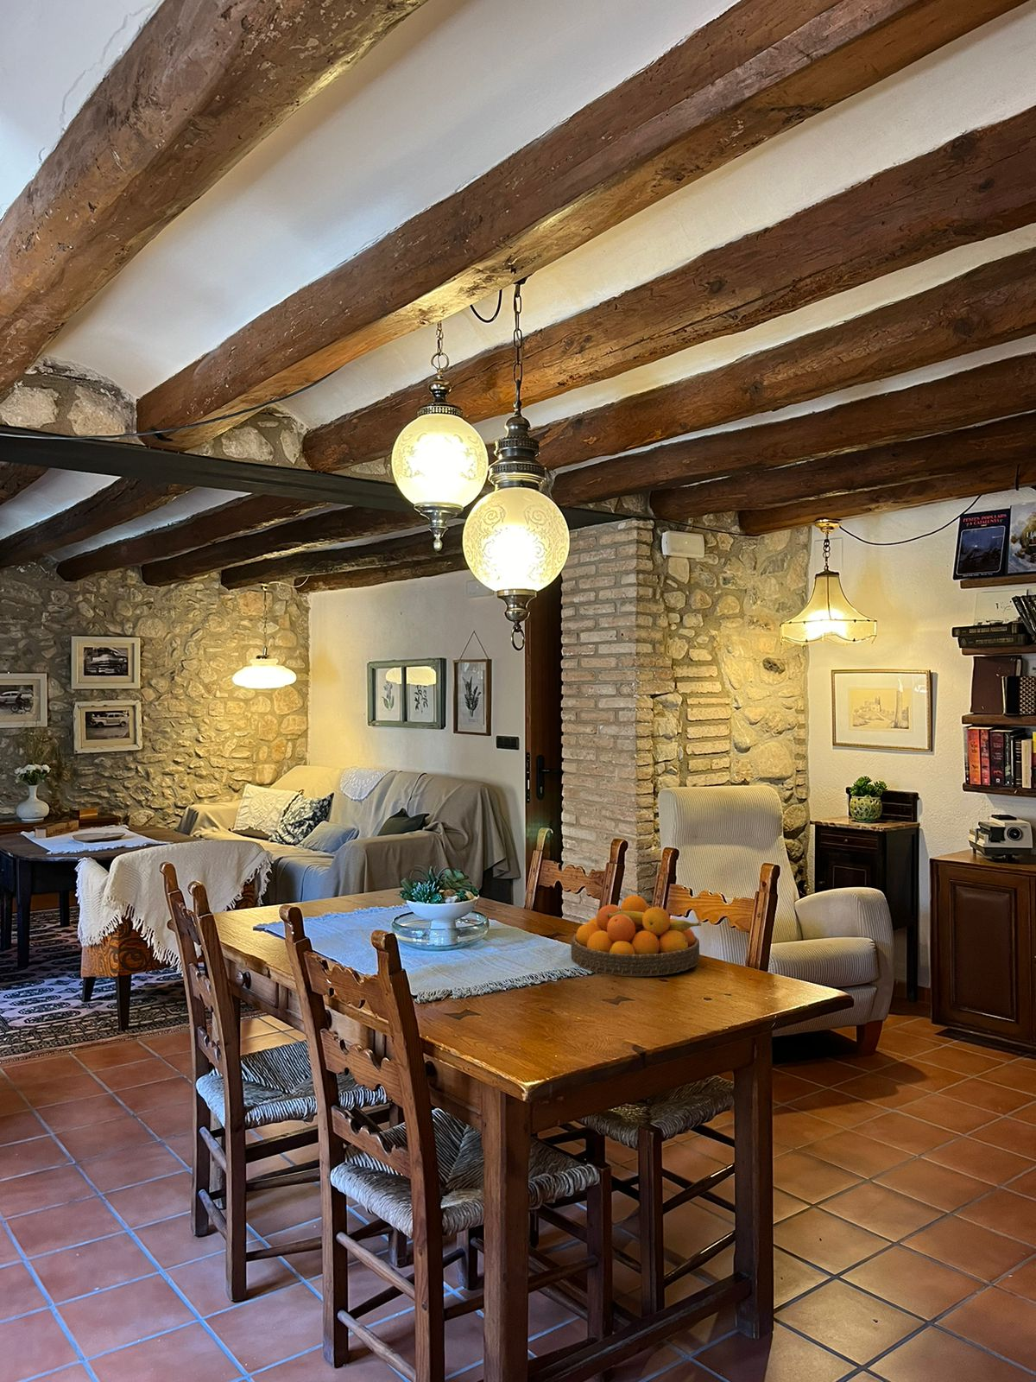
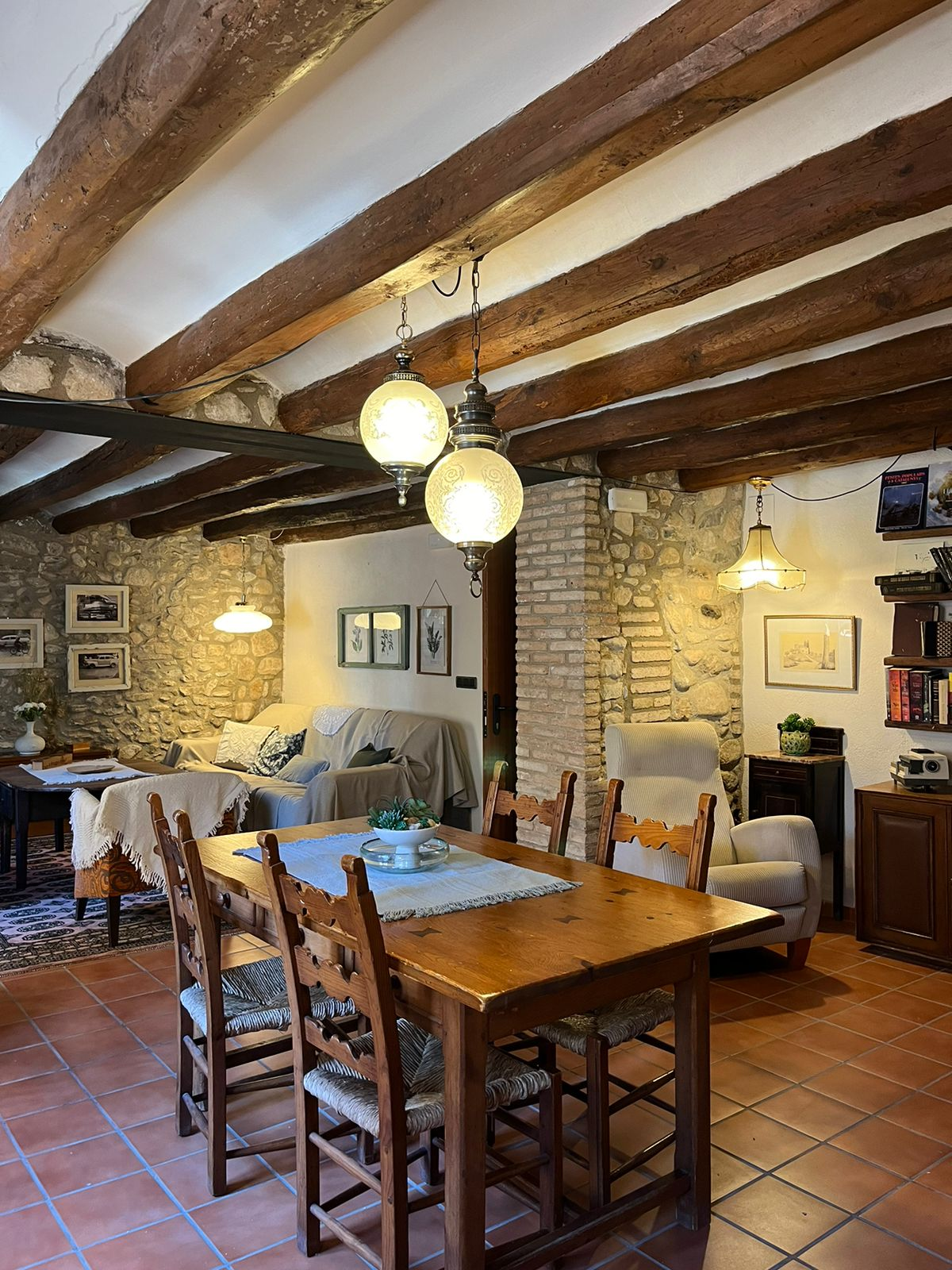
- fruit bowl [570,894,702,977]
